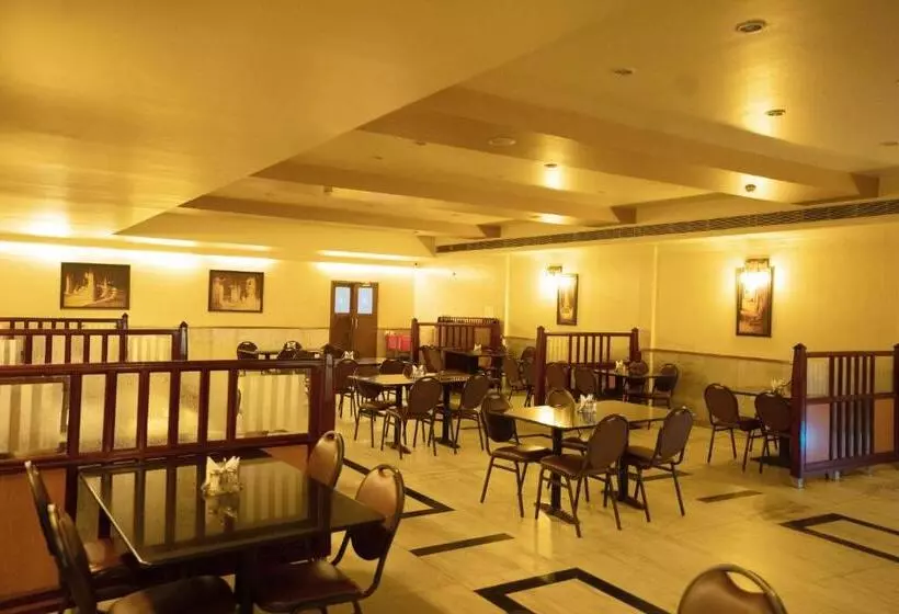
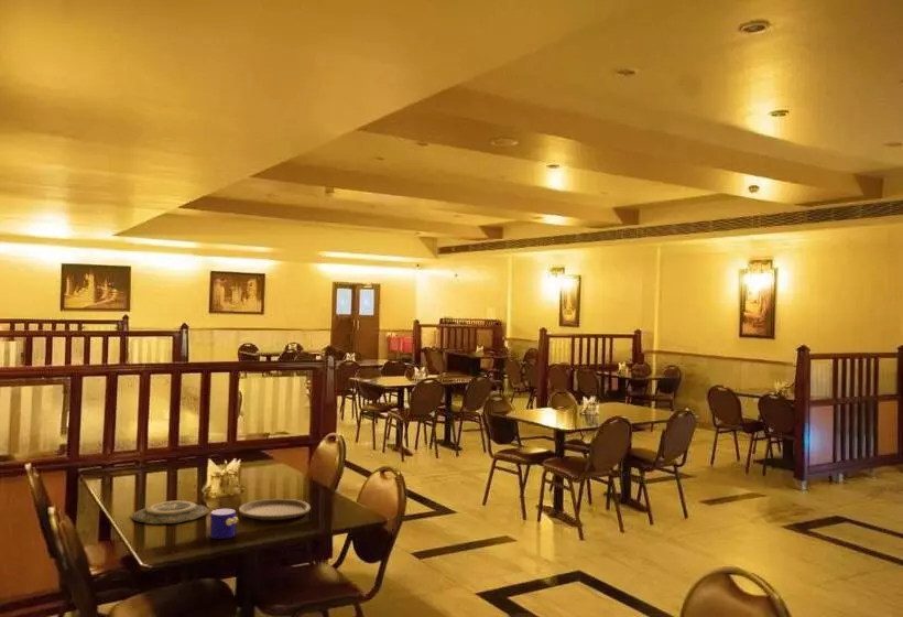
+ cup [209,508,239,540]
+ plate [131,498,210,524]
+ plate [238,498,312,521]
